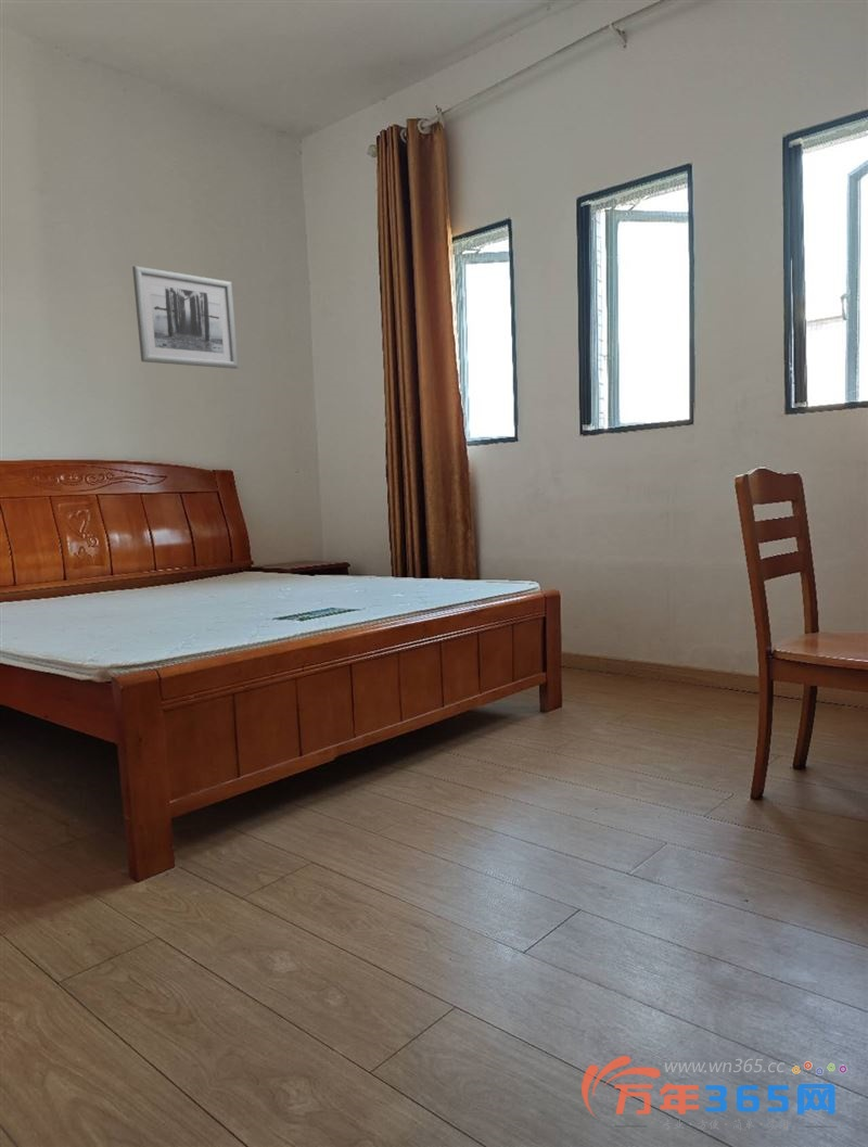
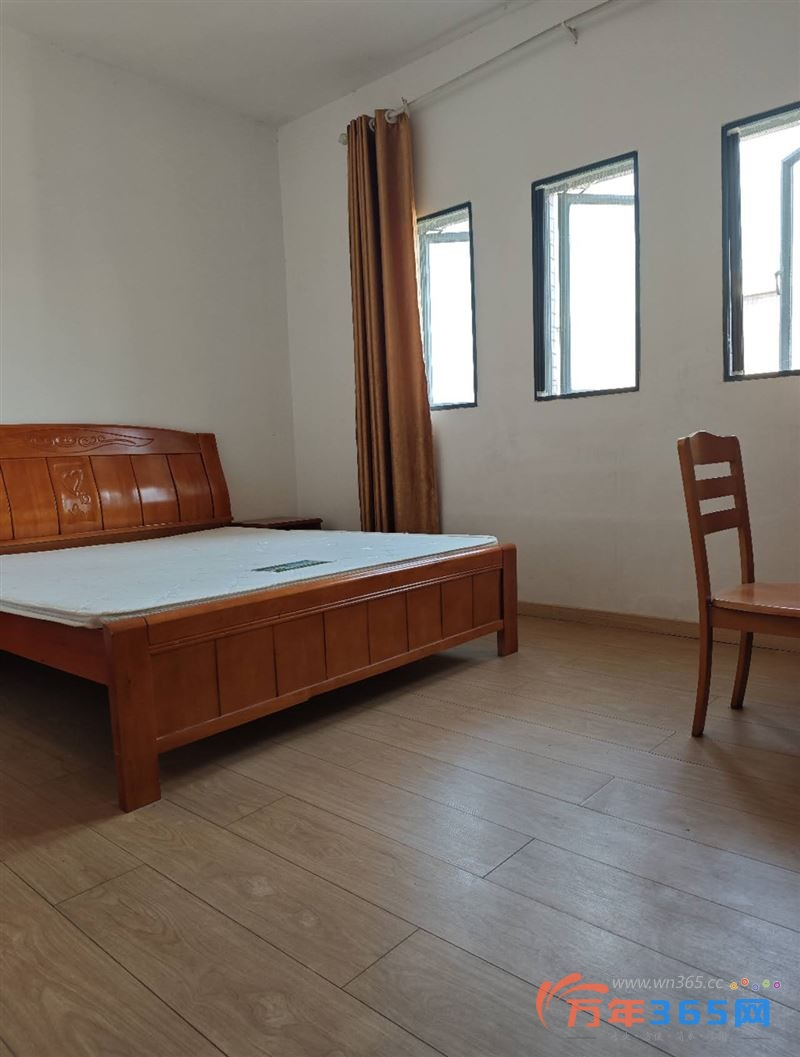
- wall art [131,265,240,370]
